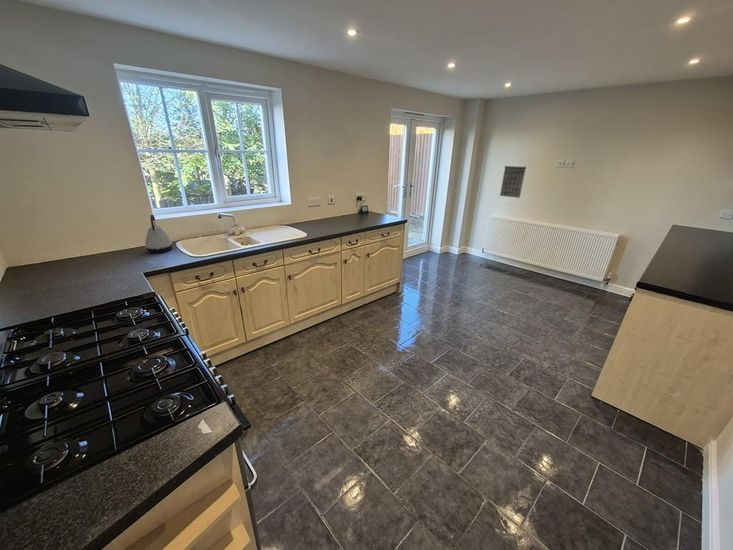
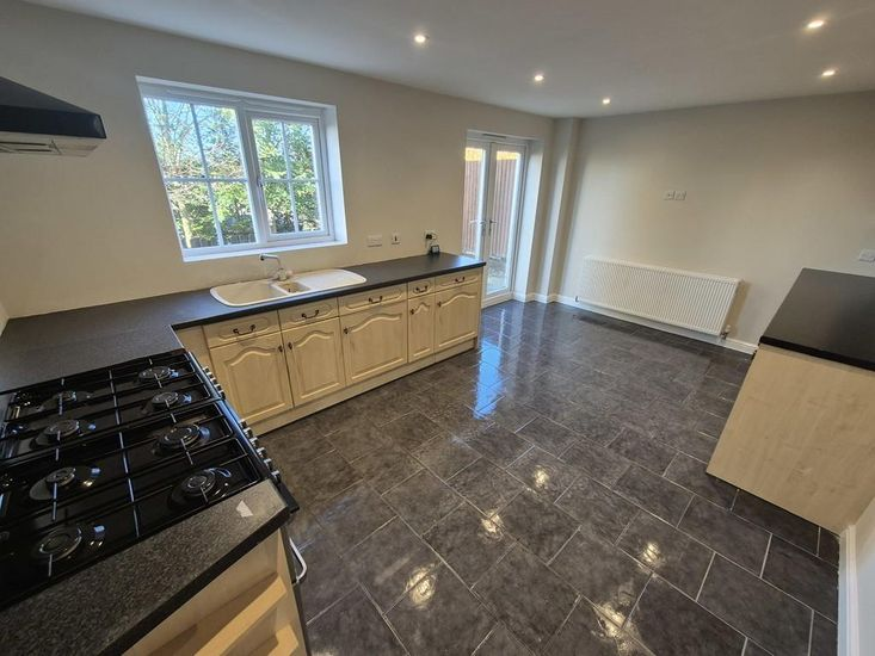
- calendar [499,158,527,199]
- kettle [144,214,173,254]
